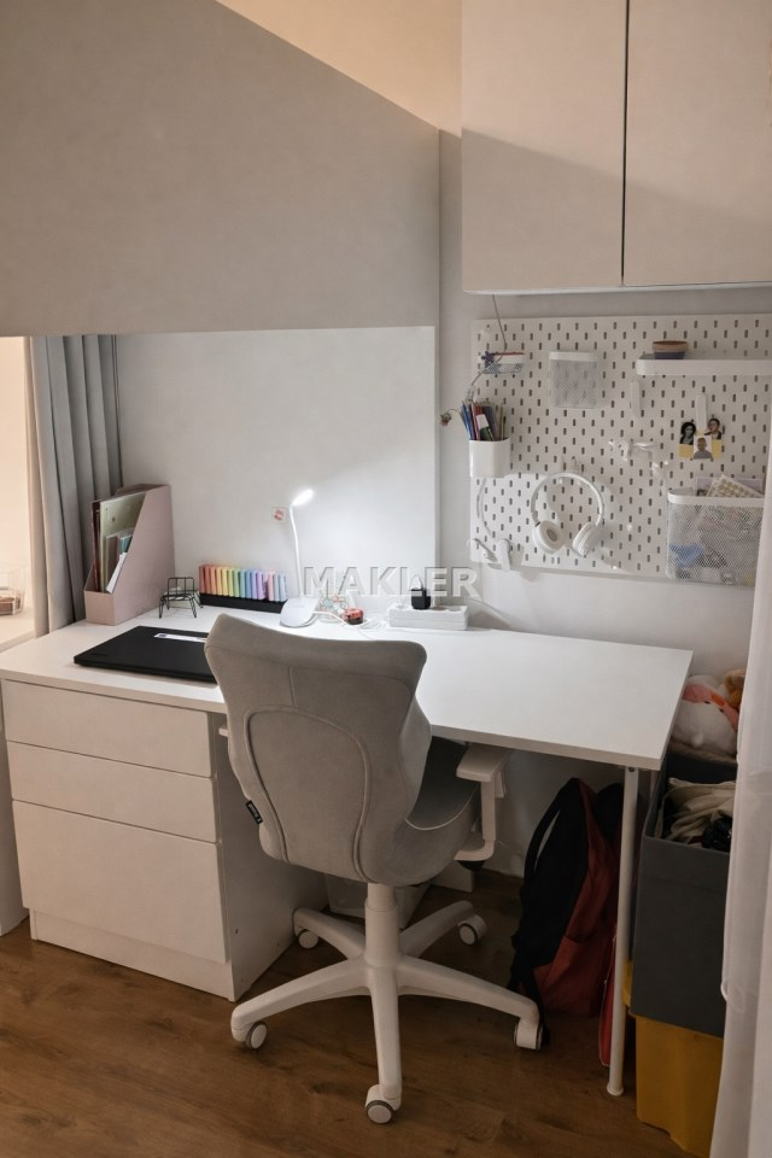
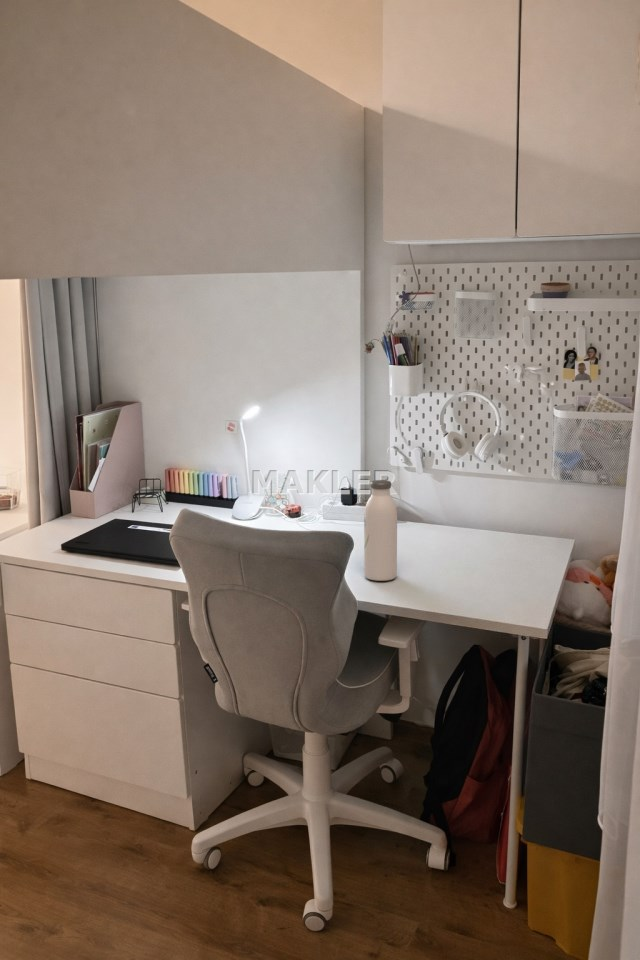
+ water bottle [363,479,398,582]
